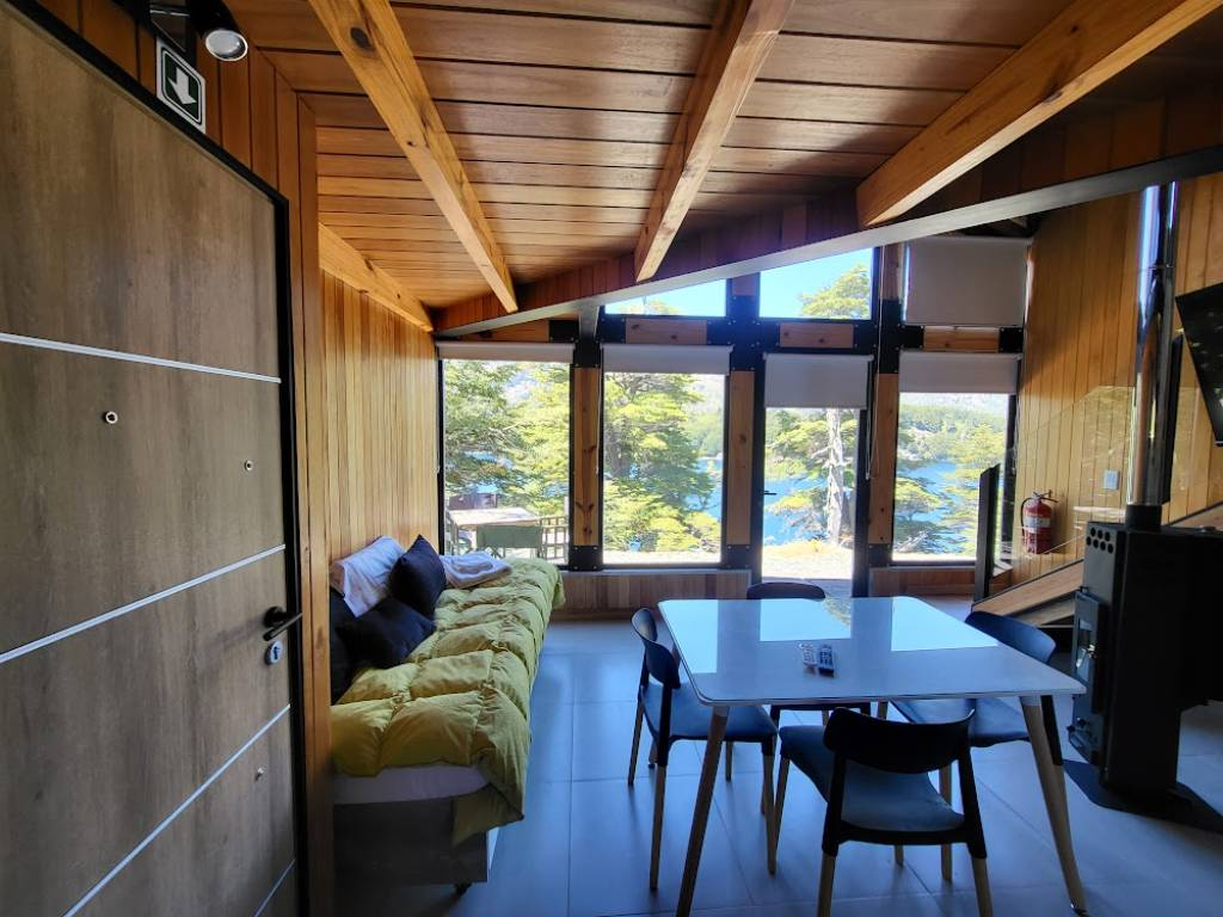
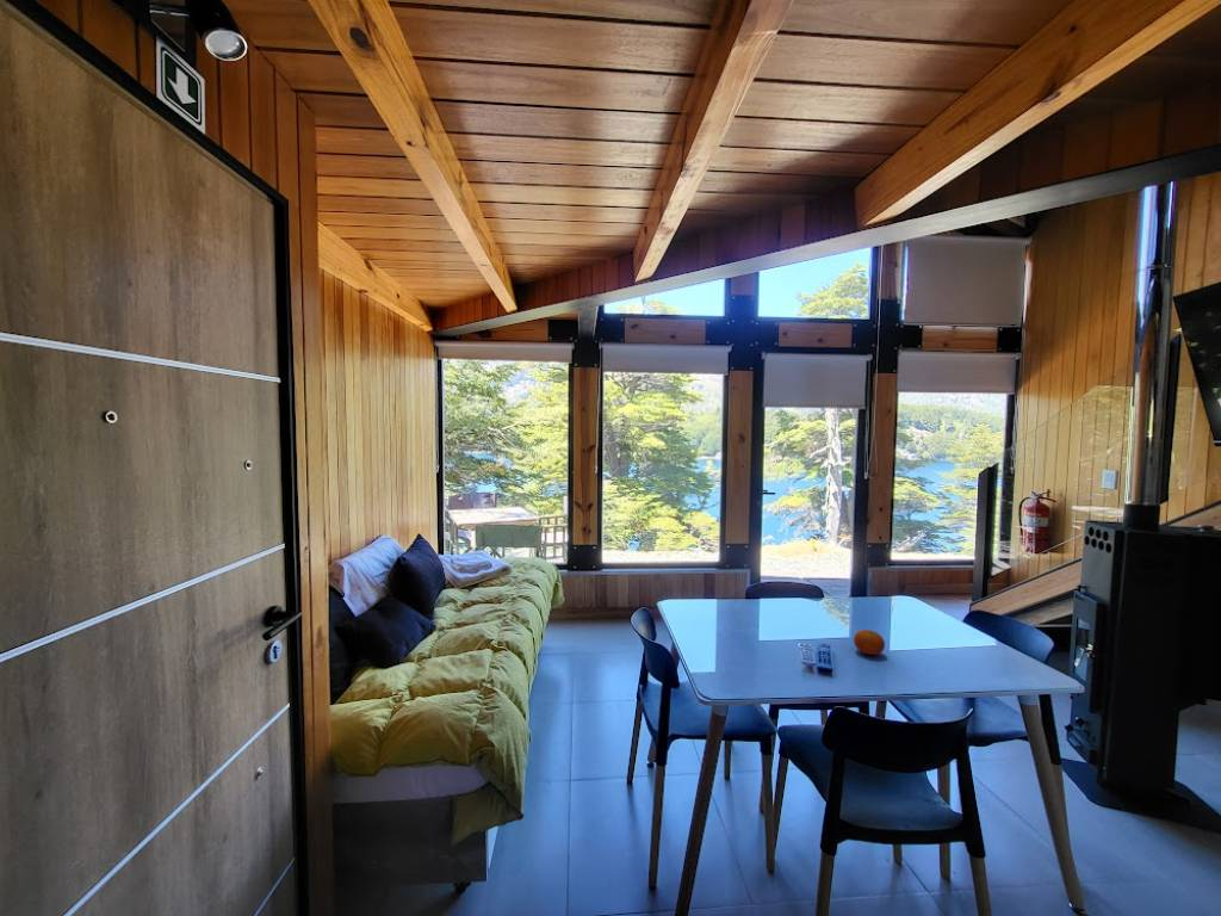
+ fruit [853,629,886,656]
